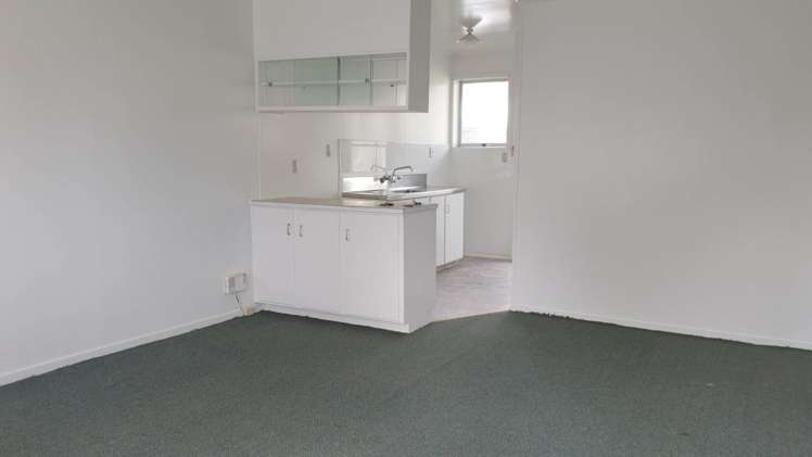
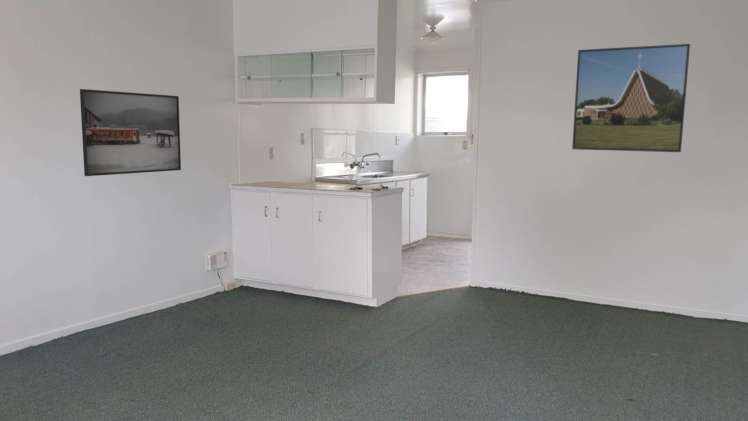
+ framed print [571,43,691,153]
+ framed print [79,88,182,177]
